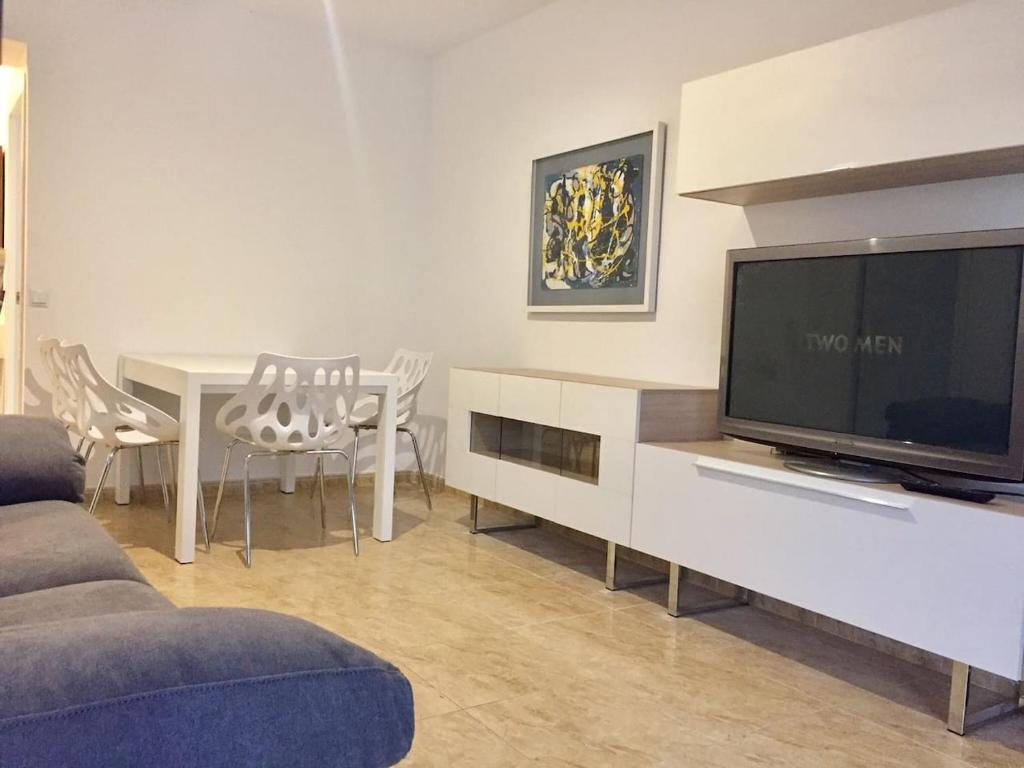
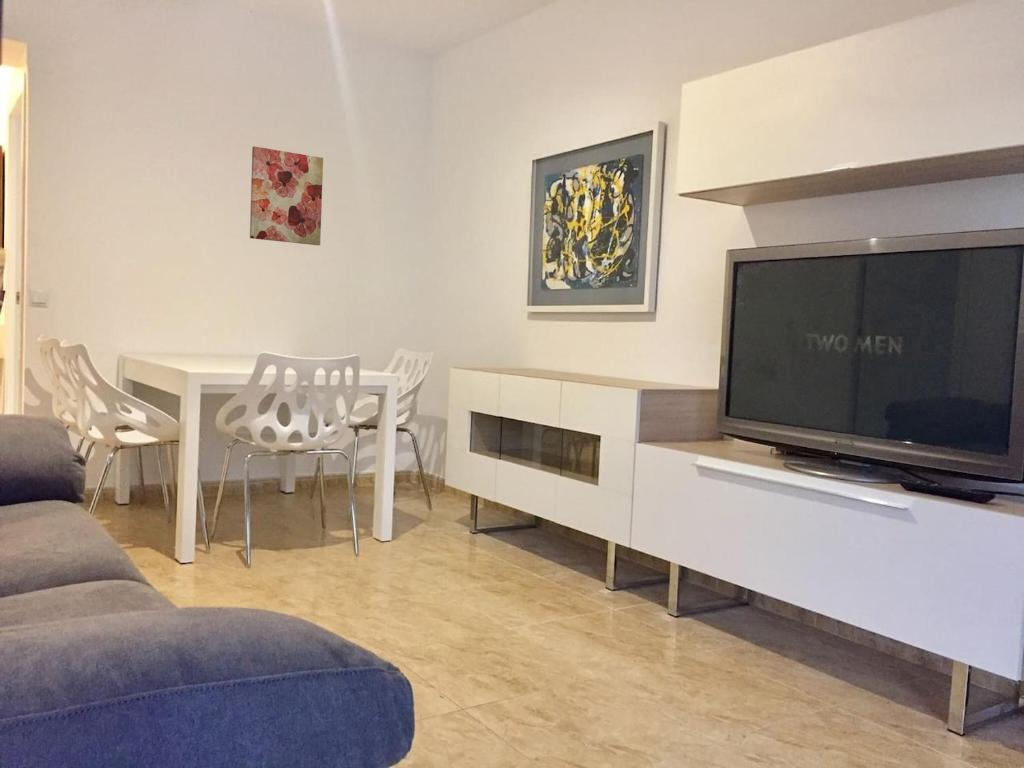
+ wall art [249,145,324,246]
